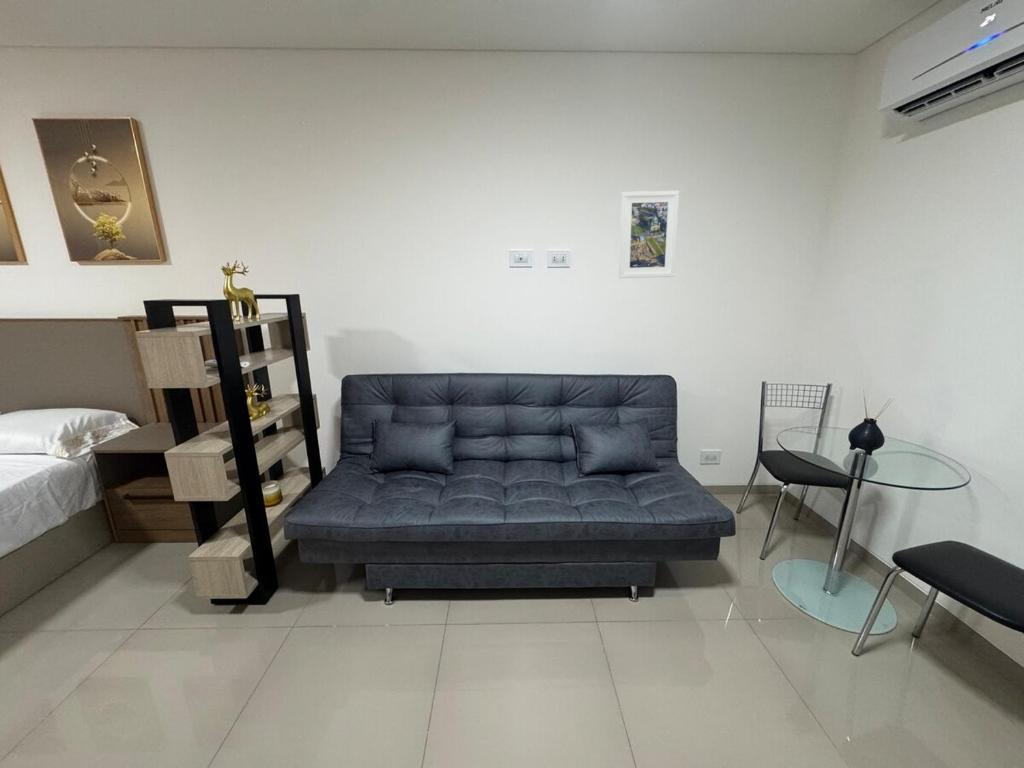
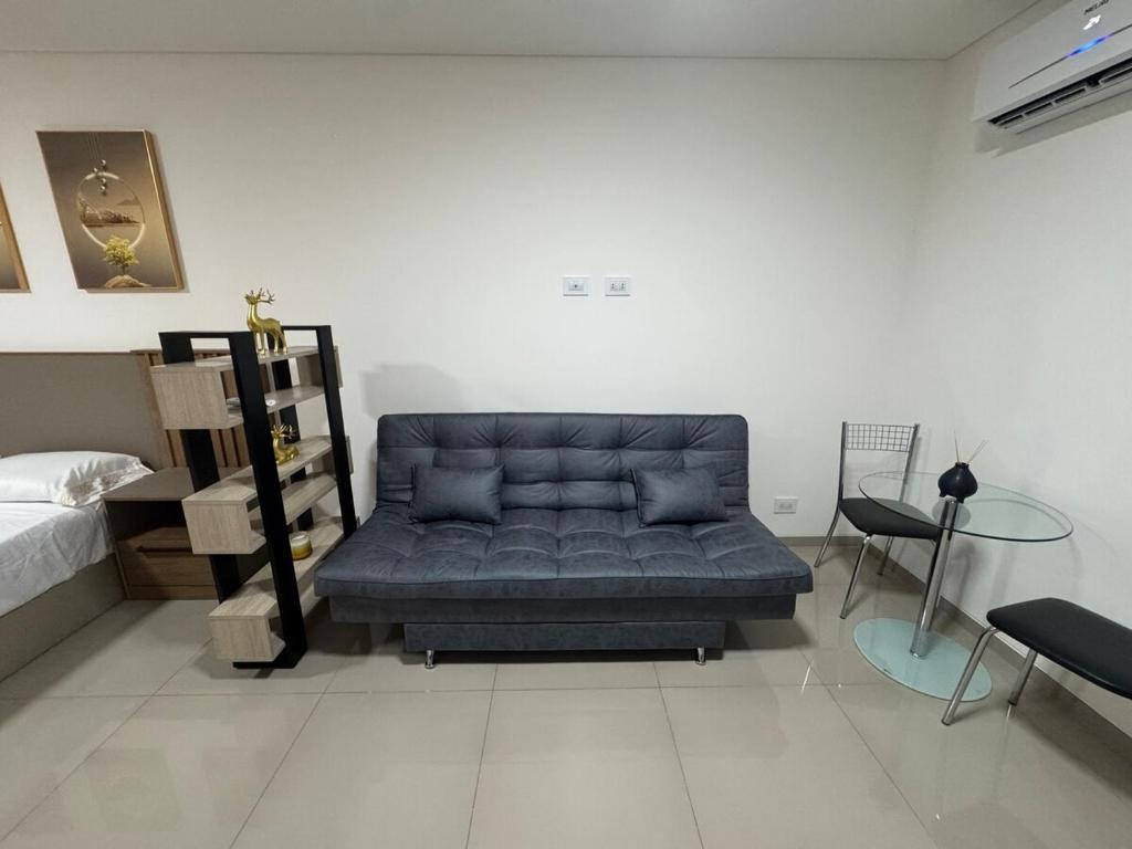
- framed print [618,190,680,279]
